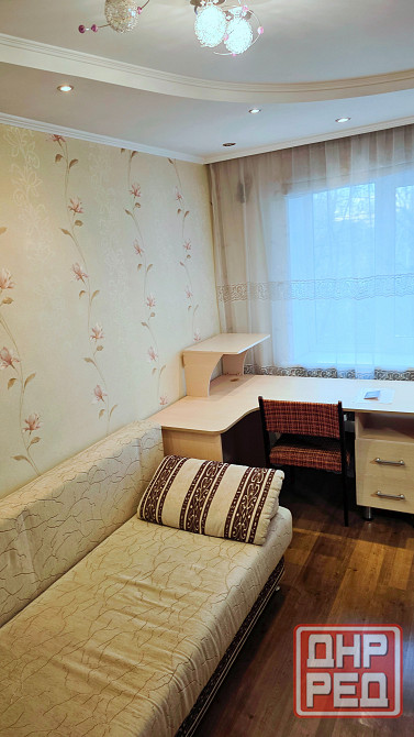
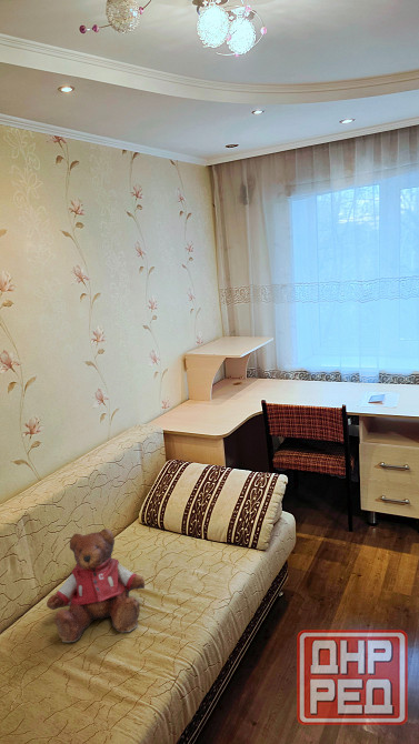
+ teddy bear [46,527,146,644]
